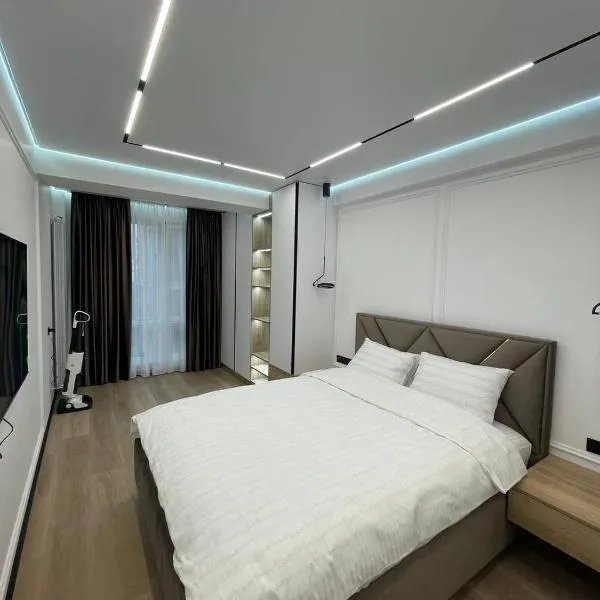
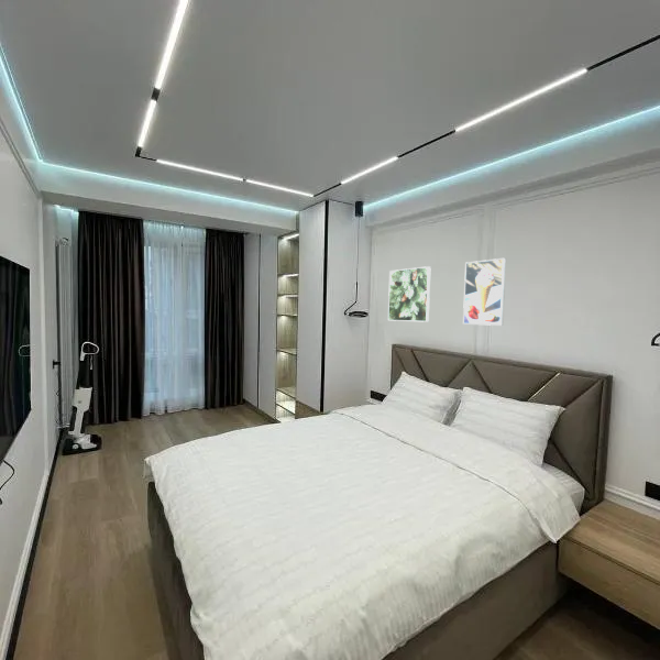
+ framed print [462,257,507,327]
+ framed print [387,265,432,323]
